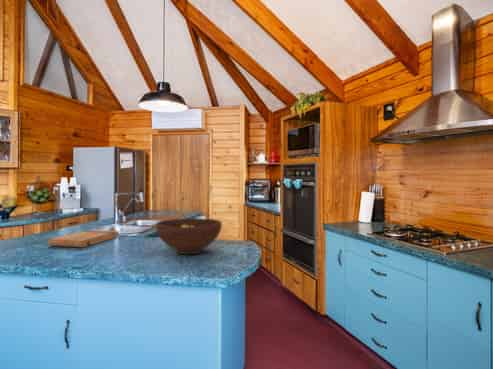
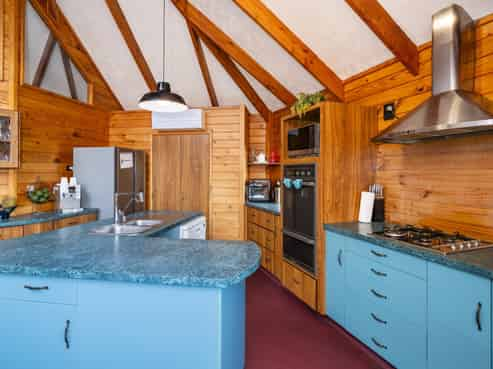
- cutting board [47,229,120,248]
- fruit bowl [155,217,223,255]
